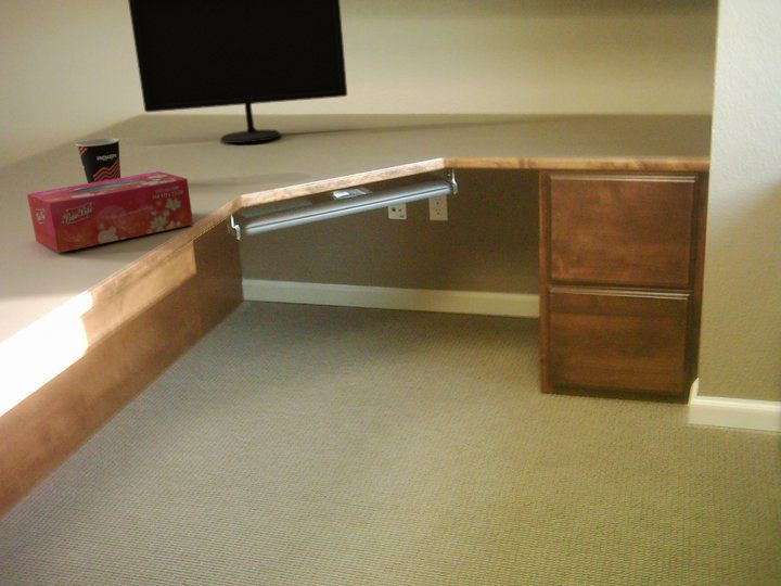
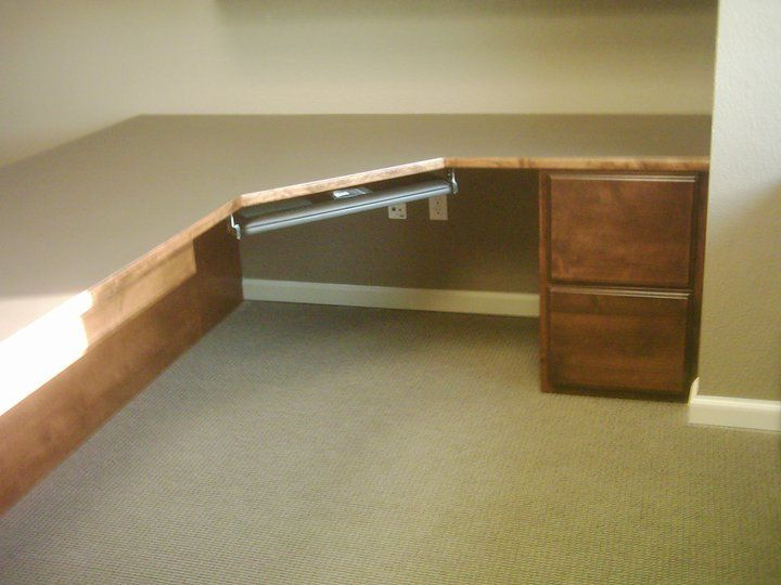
- tissue box [26,170,194,254]
- computer monitor [127,0,348,144]
- cup [75,138,121,183]
